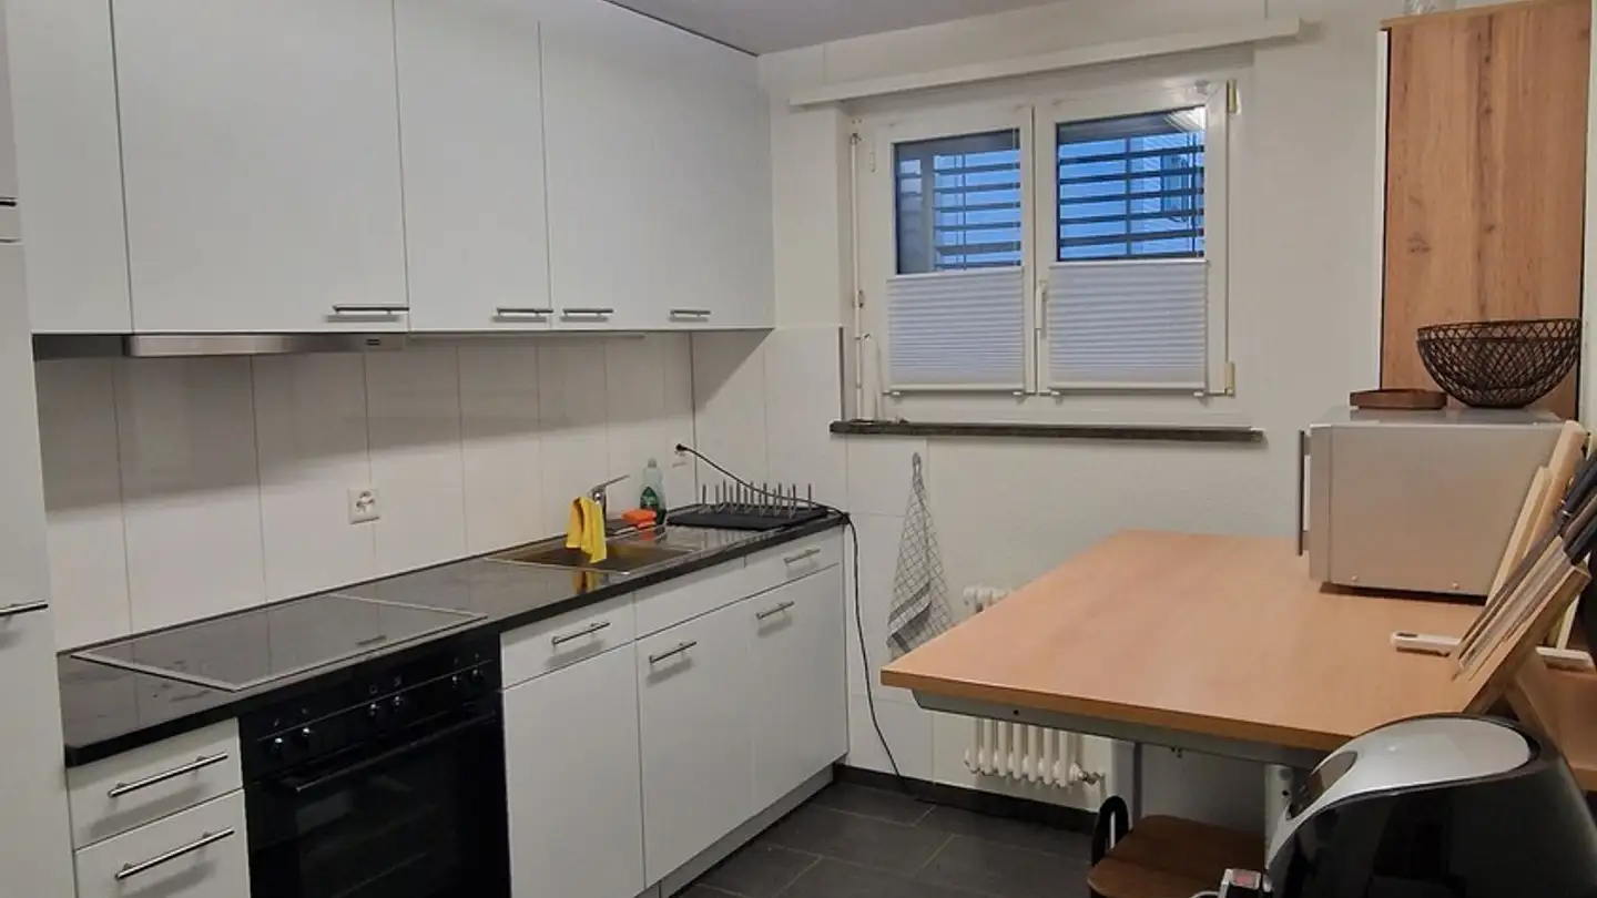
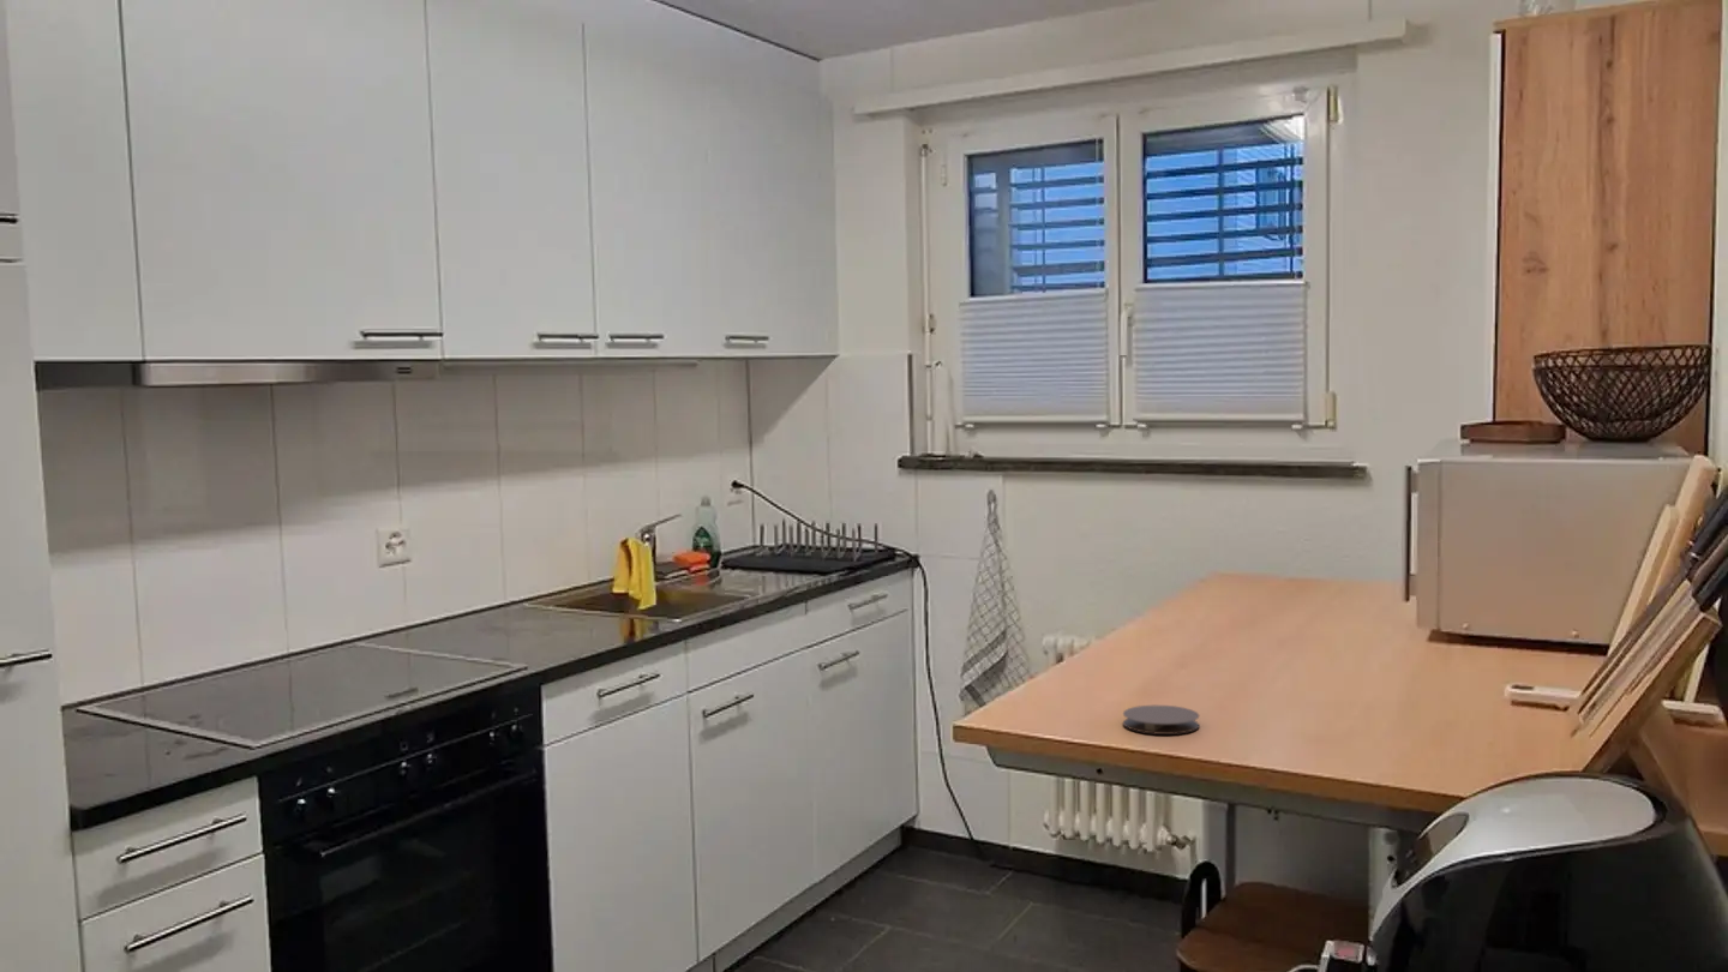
+ coaster [1122,704,1200,736]
